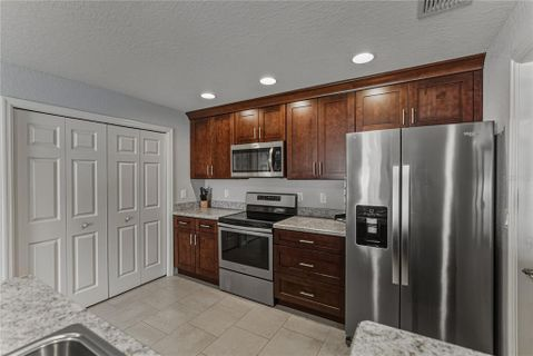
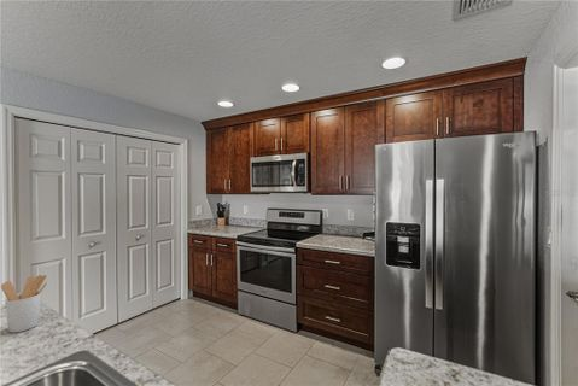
+ utensil holder [0,274,48,334]
